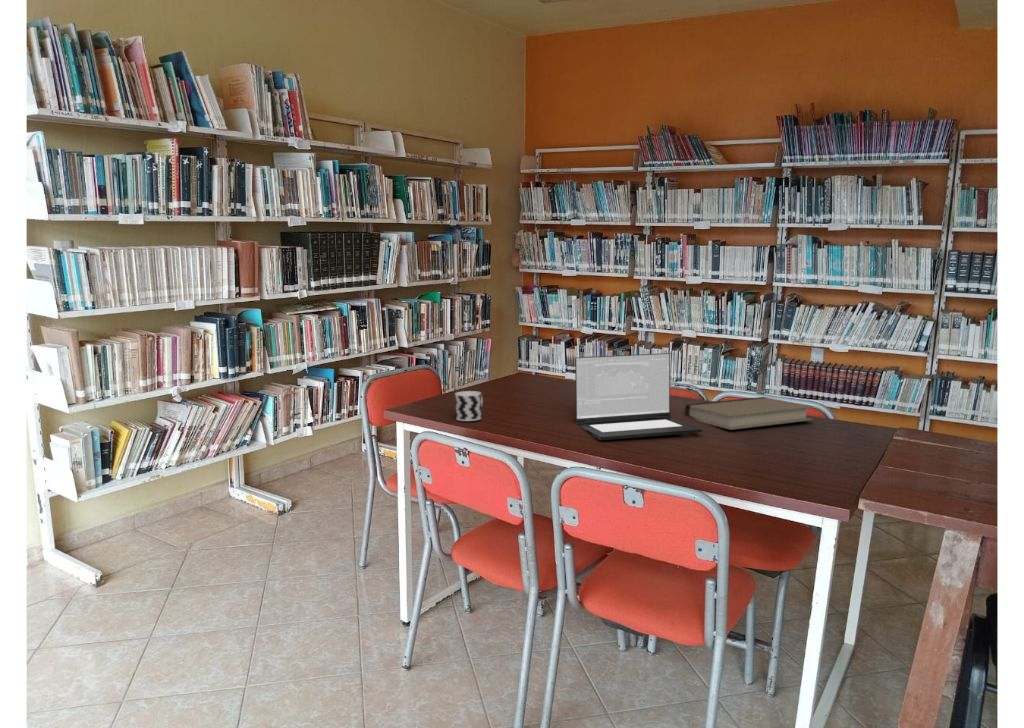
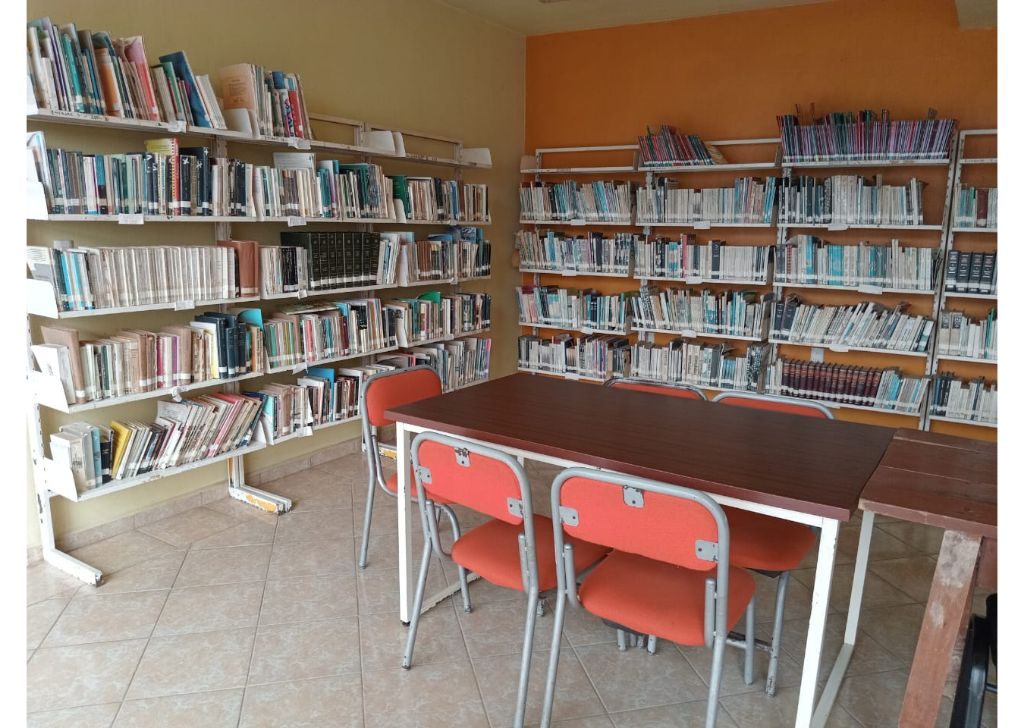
- book [684,396,814,431]
- laptop [574,352,704,441]
- cup [454,390,484,422]
